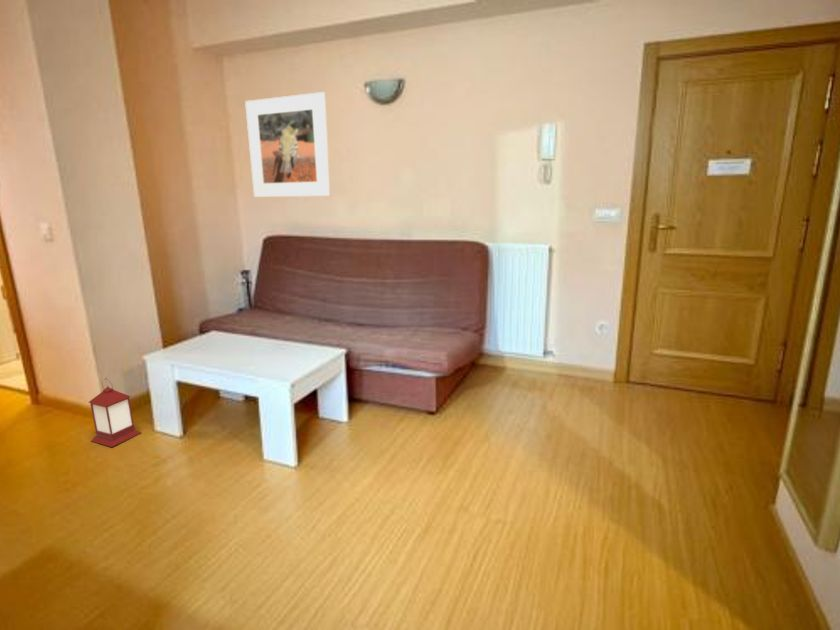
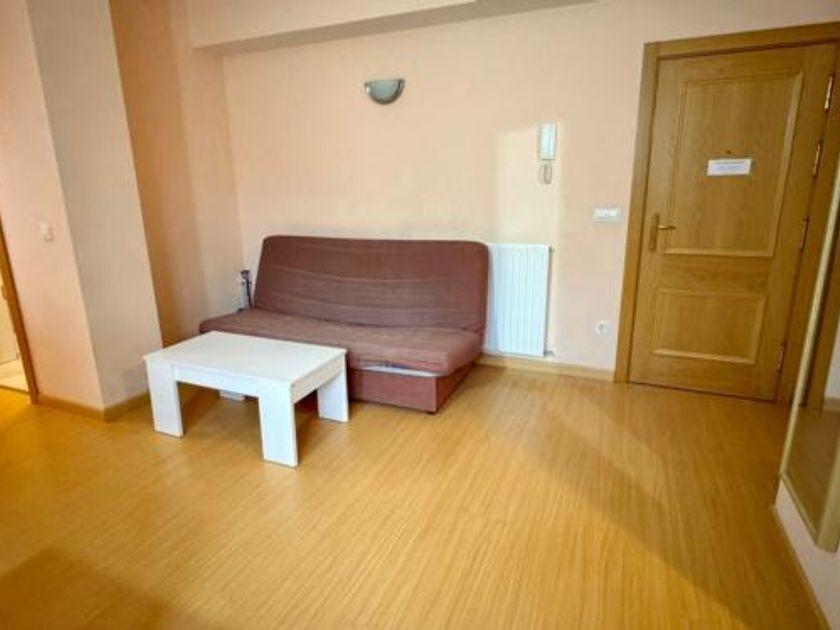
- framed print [244,91,332,198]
- lantern [87,377,142,448]
